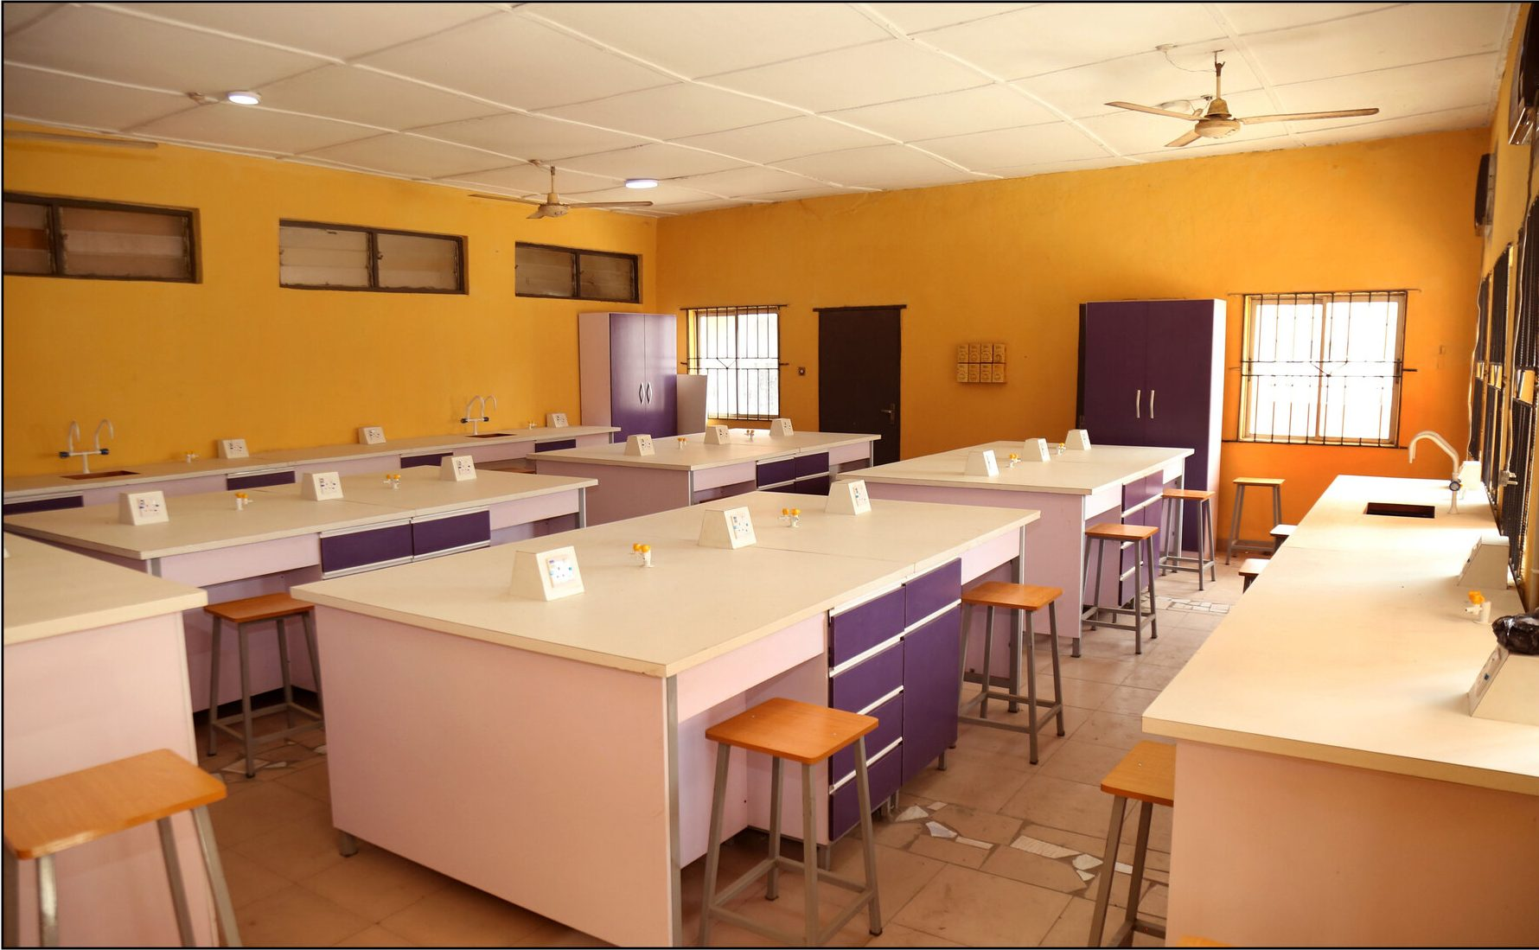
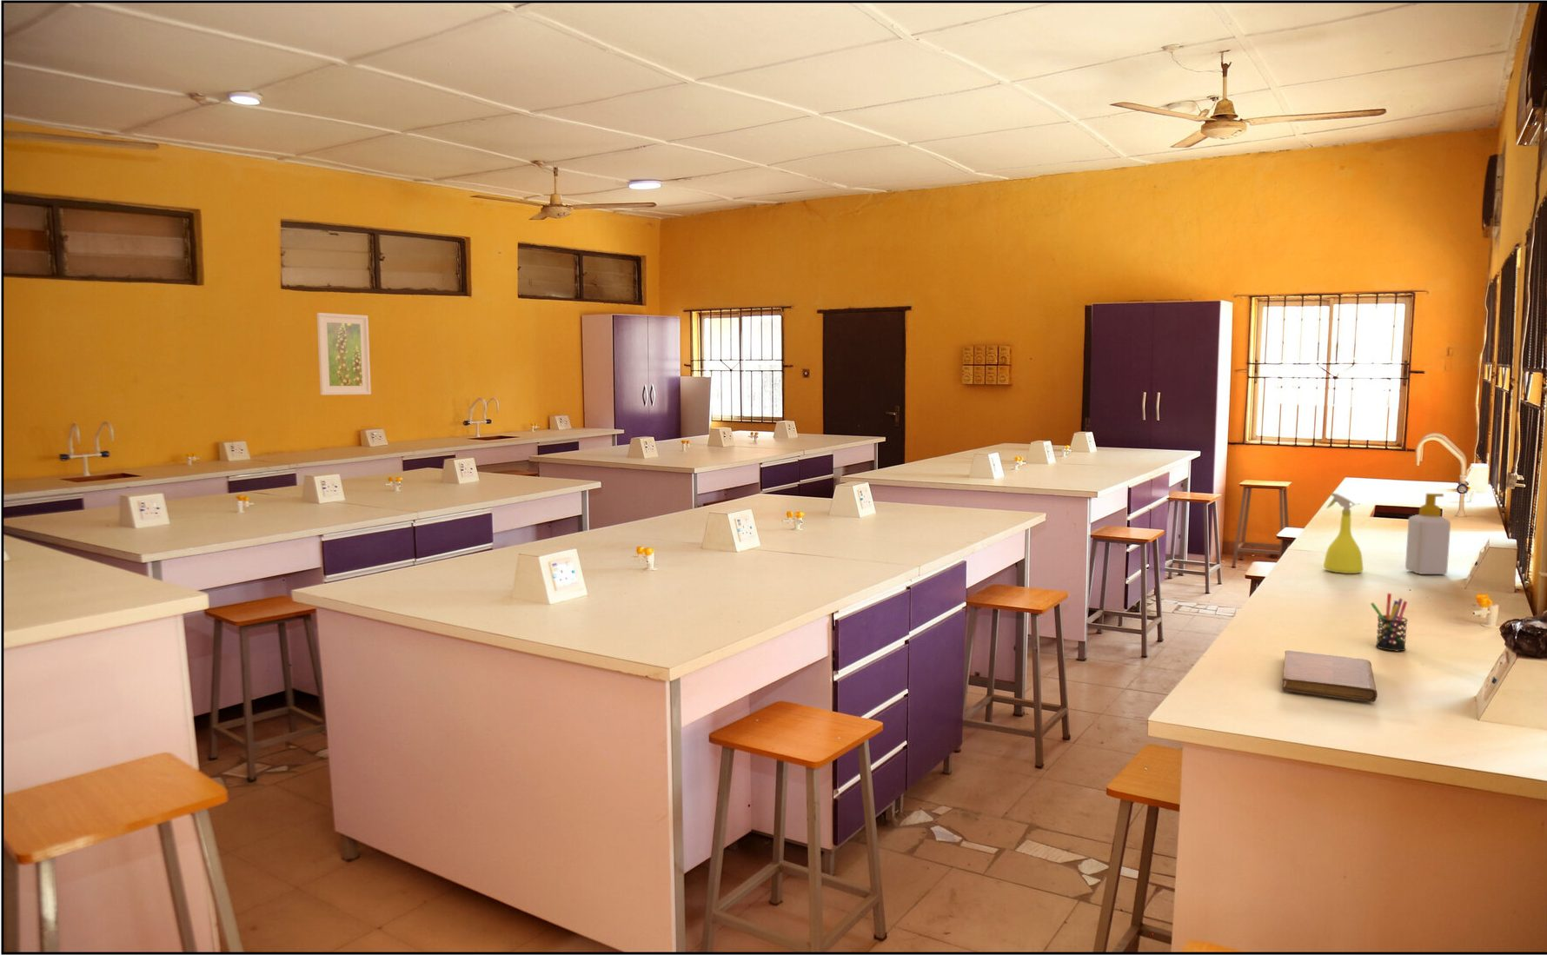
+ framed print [316,312,372,396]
+ pen holder [1370,592,1409,652]
+ notebook [1281,650,1378,703]
+ spray bottle [1323,492,1365,575]
+ soap bottle [1404,493,1451,575]
